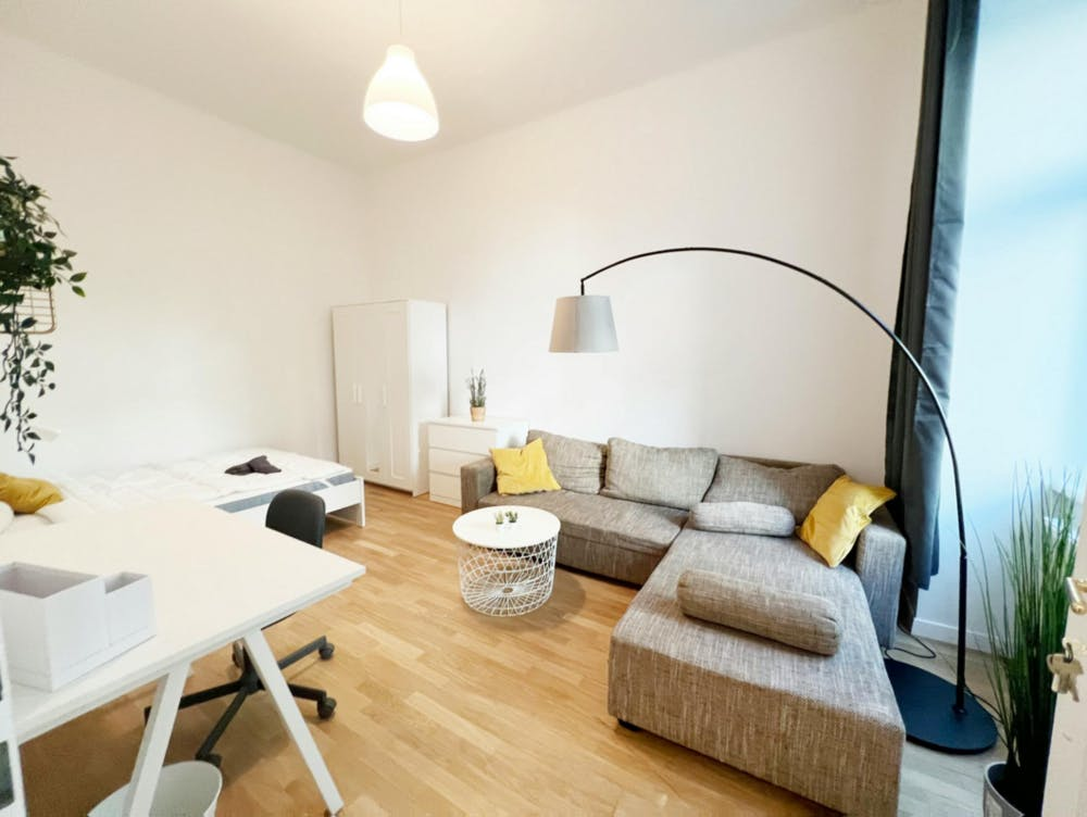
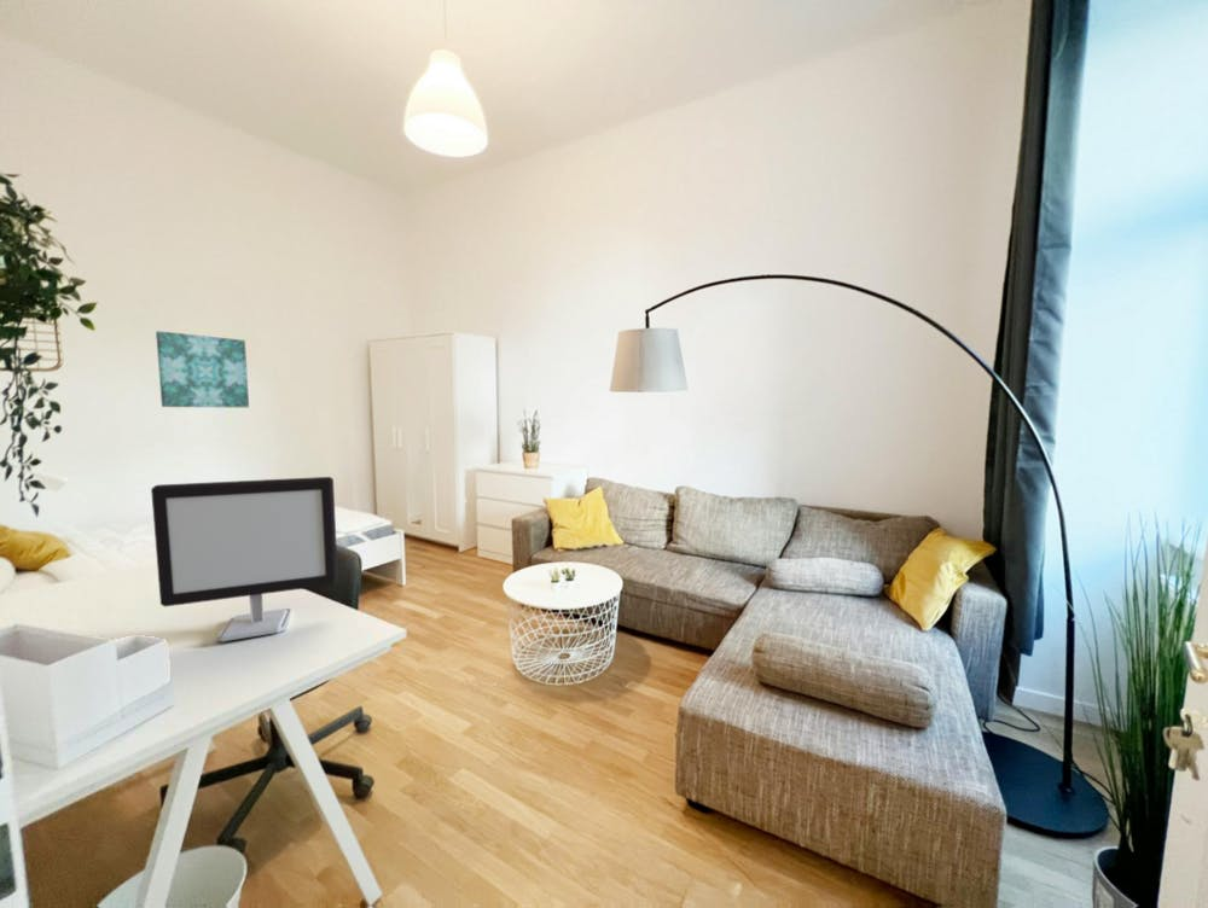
+ wall art [155,330,250,408]
+ computer monitor [150,476,339,642]
